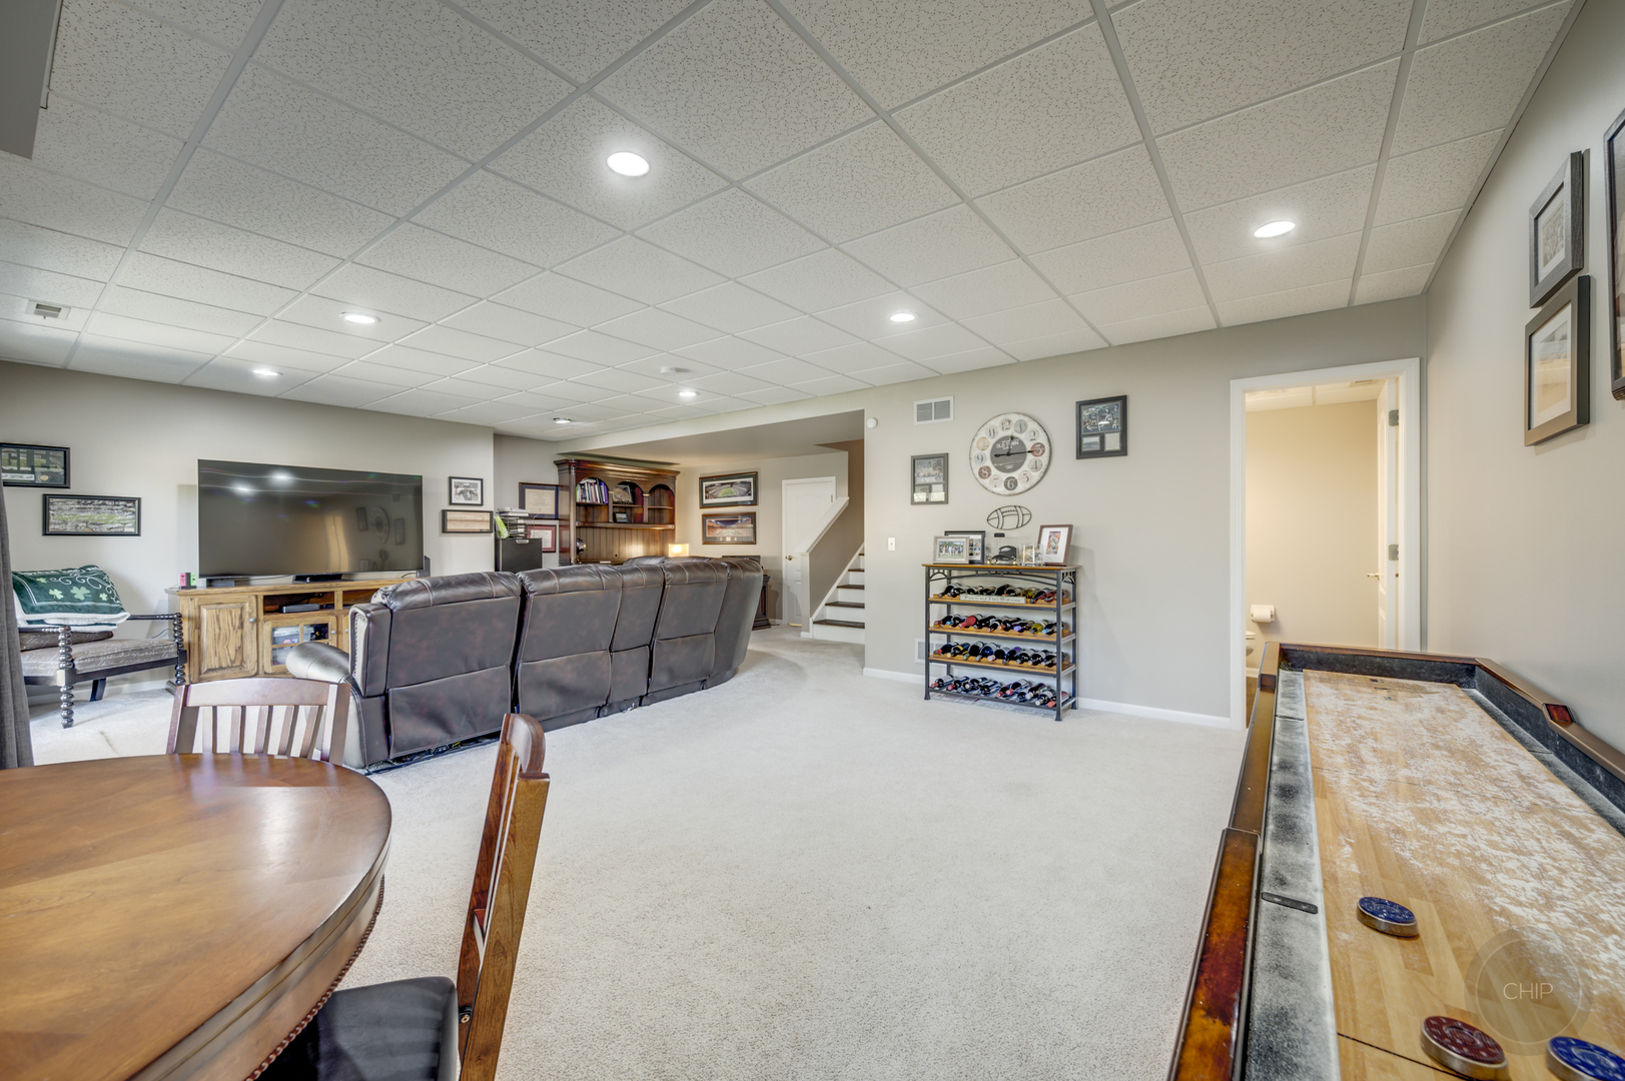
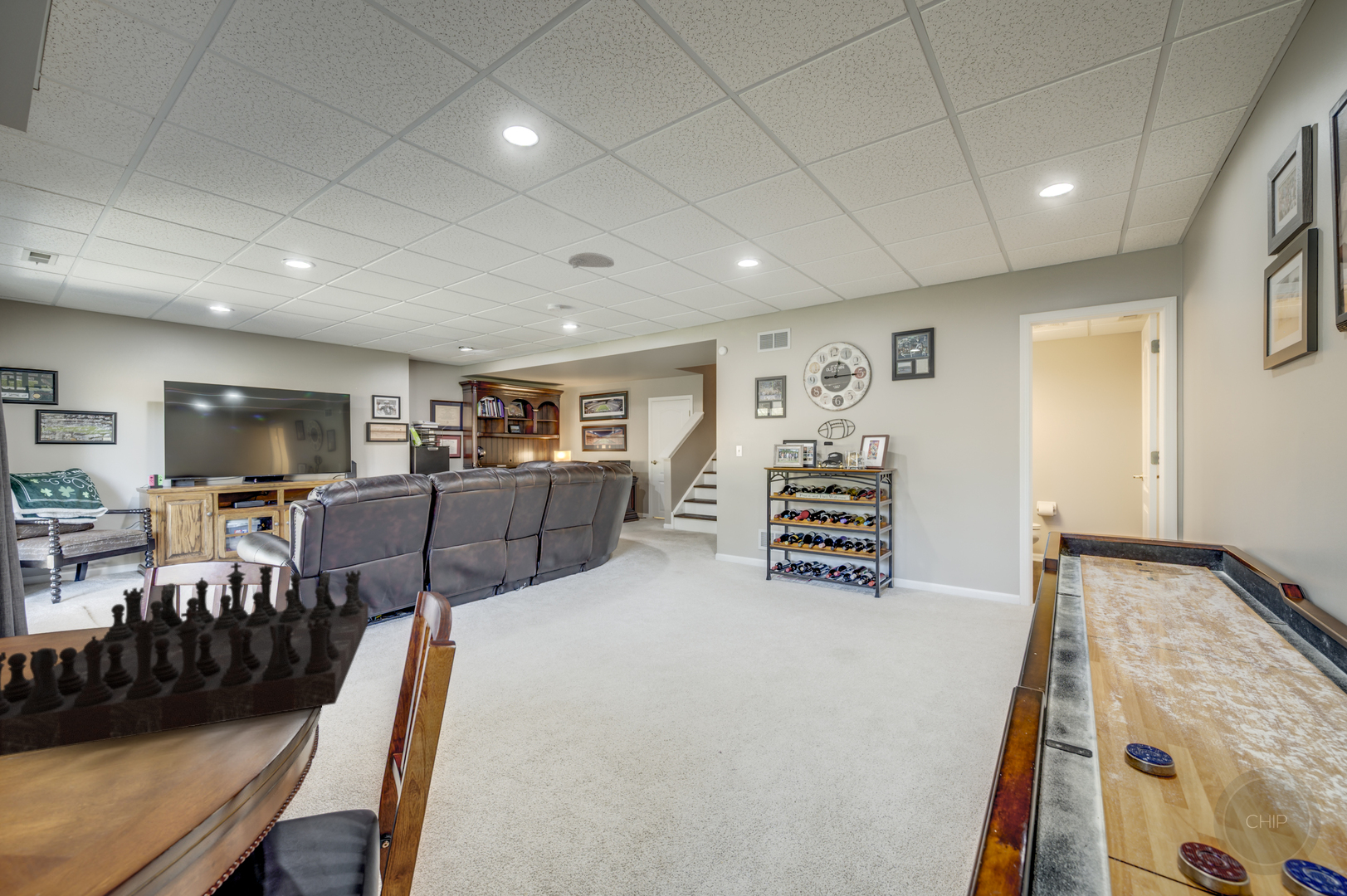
+ gameboard [0,562,369,757]
+ smoke detector [568,251,615,270]
